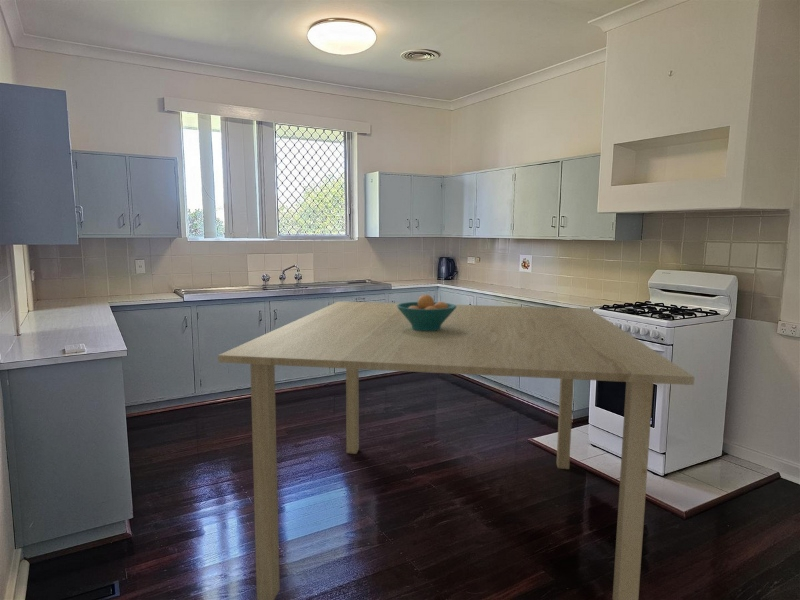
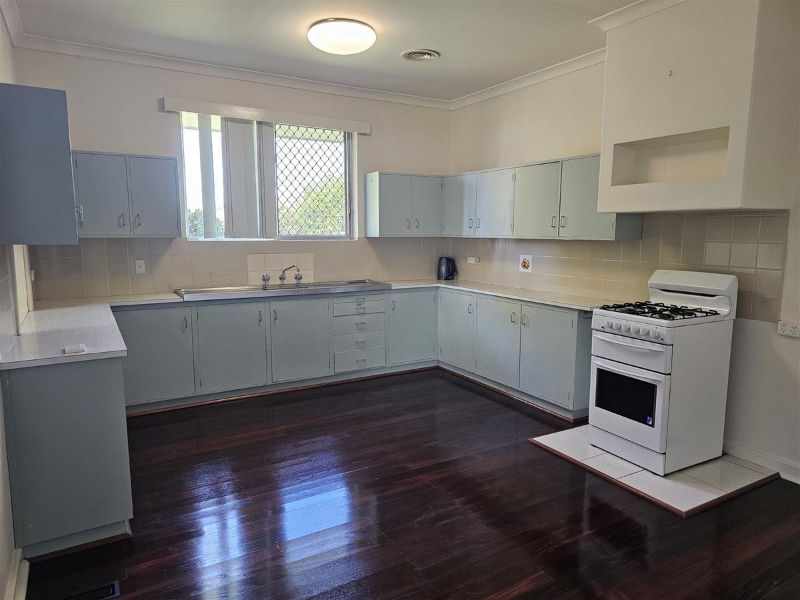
- fruit bowl [397,294,457,331]
- dining table [217,301,695,600]
